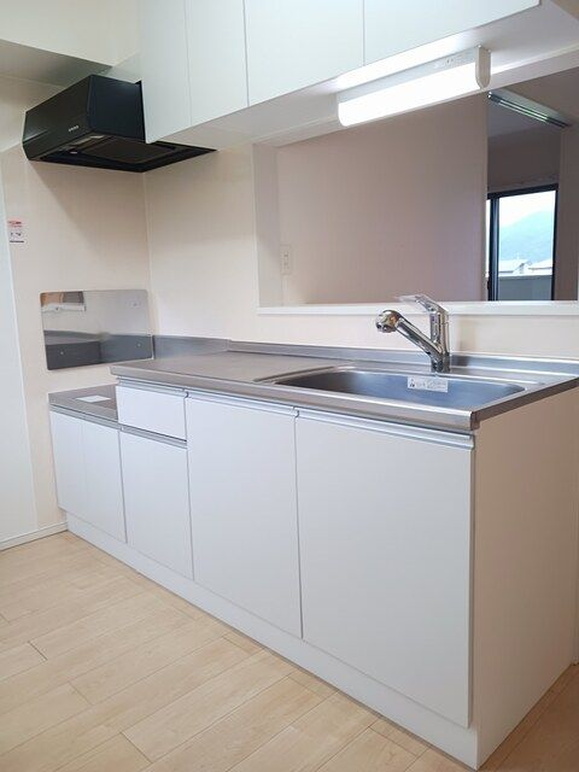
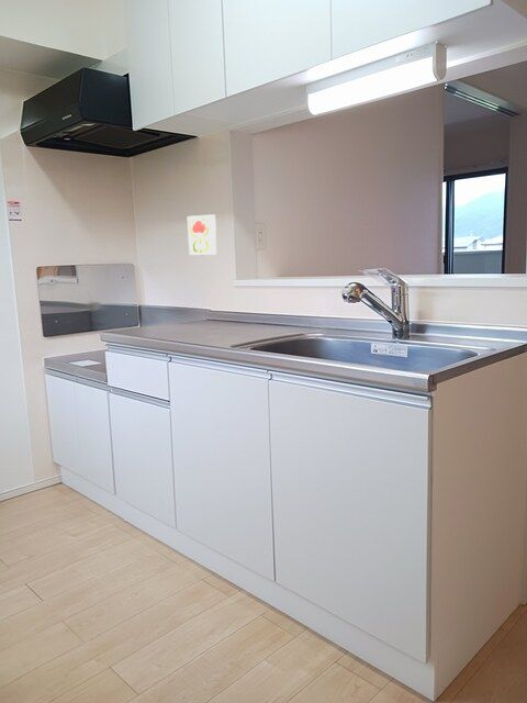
+ decorative tile [186,213,217,257]
